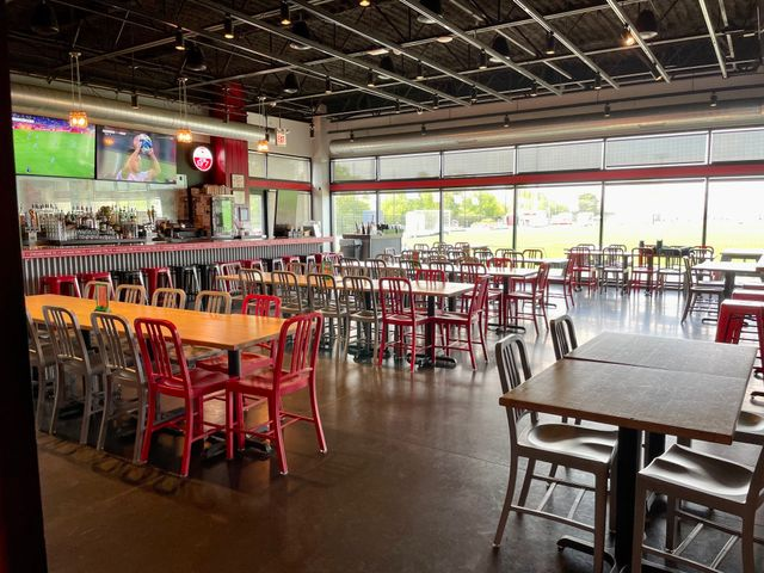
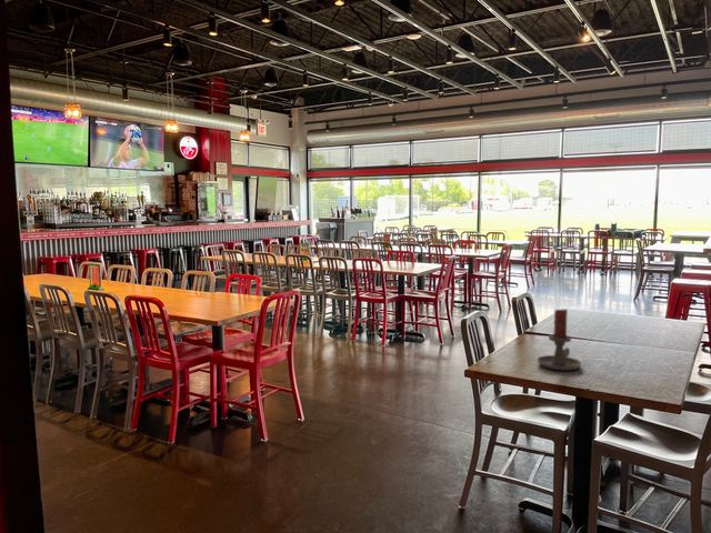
+ candle holder [537,309,582,372]
